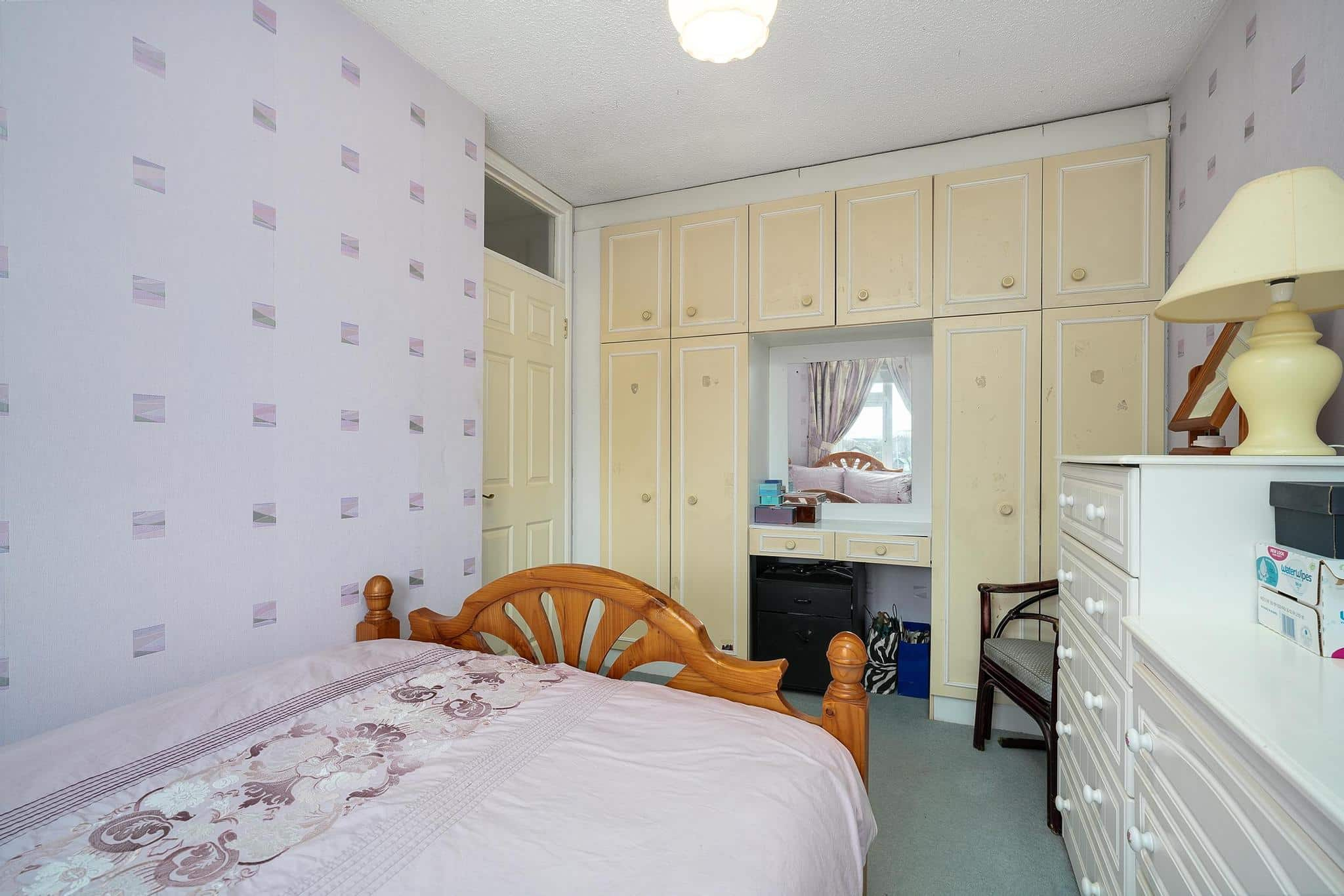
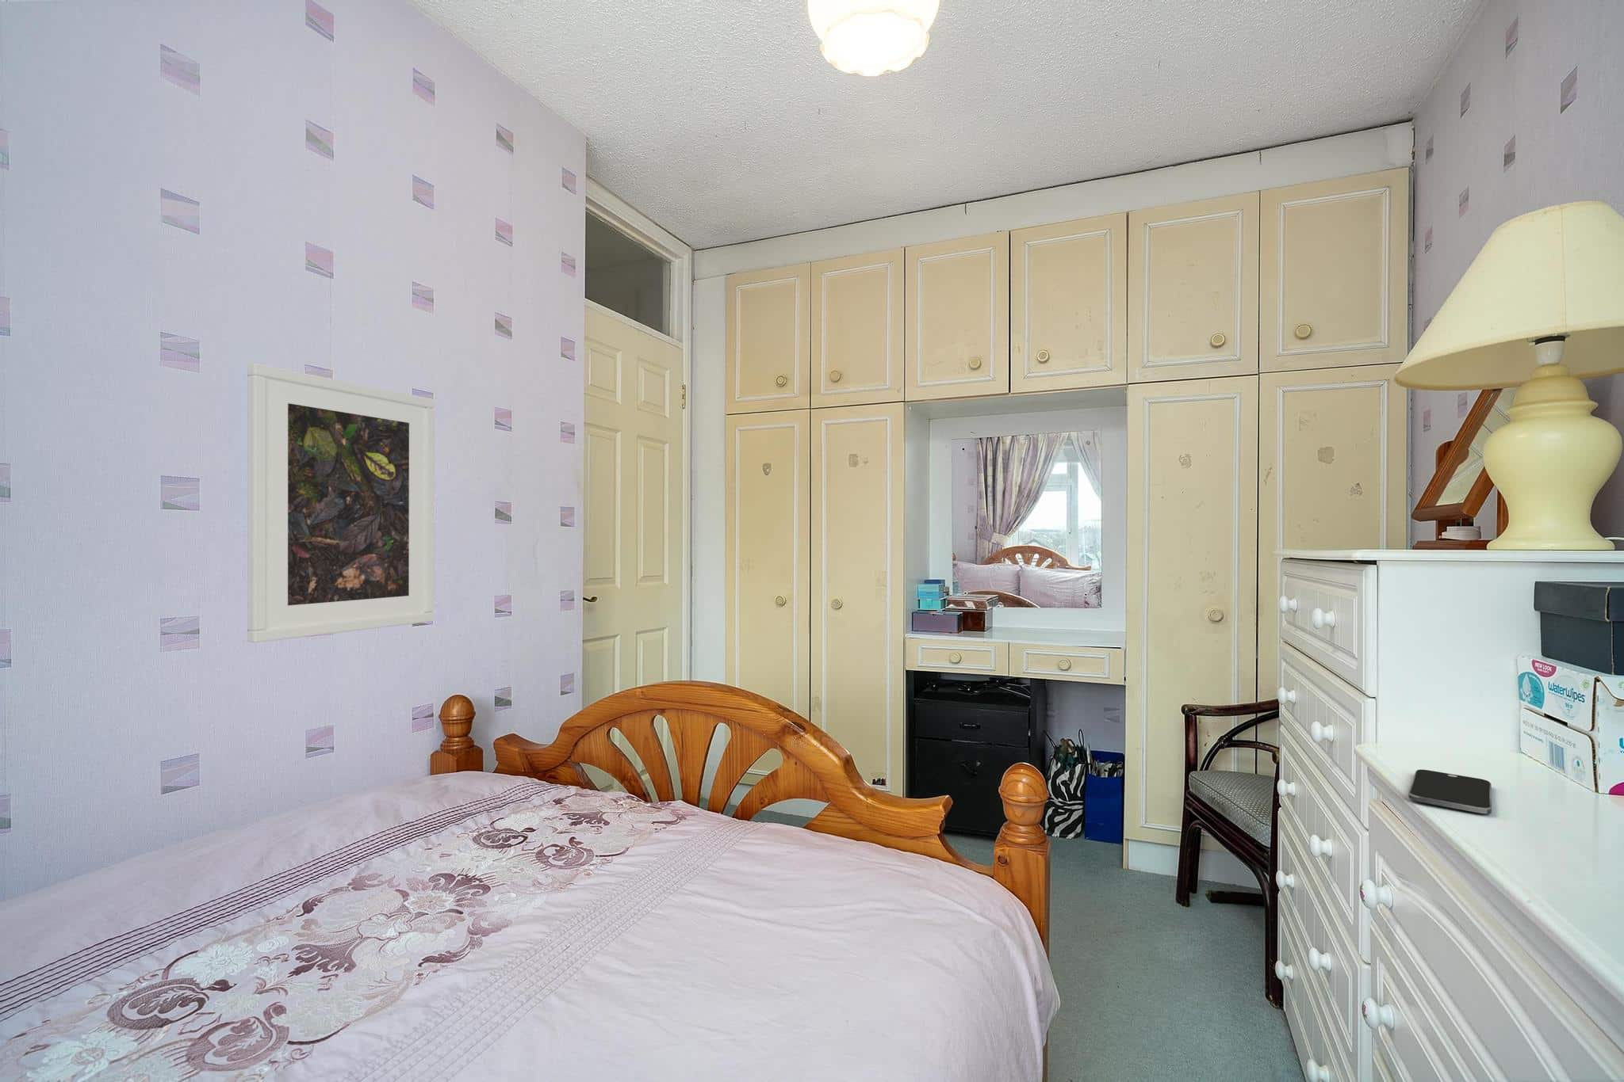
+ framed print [246,362,435,644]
+ smartphone [1408,769,1492,814]
